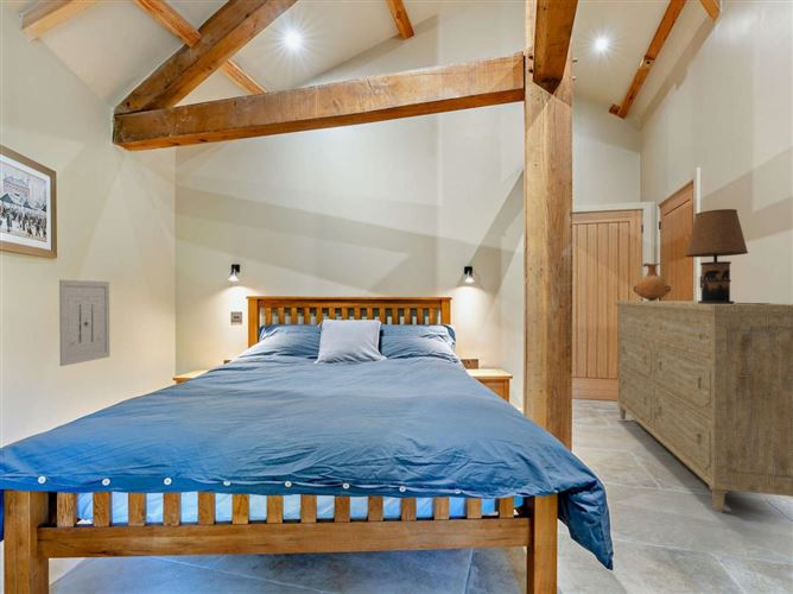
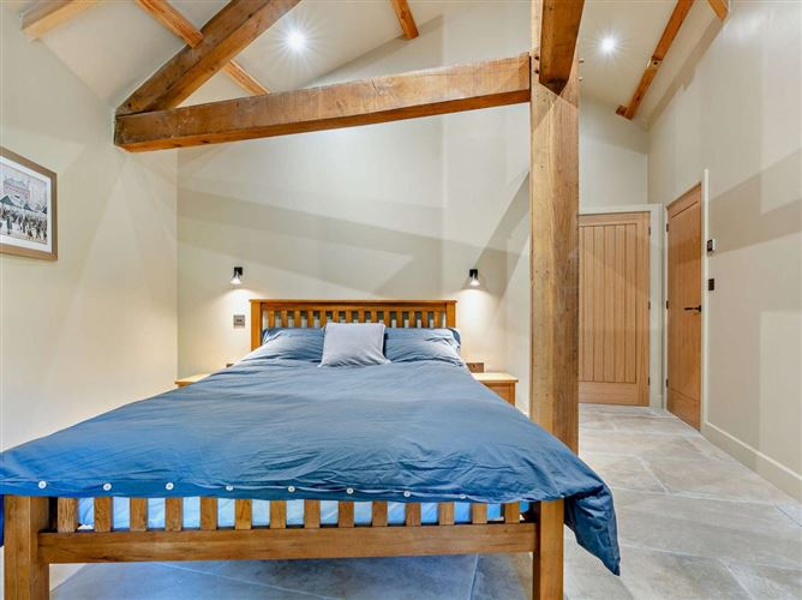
- table lamp [684,208,770,305]
- dresser [614,299,793,514]
- vase [633,263,672,301]
- wall art [58,279,110,367]
